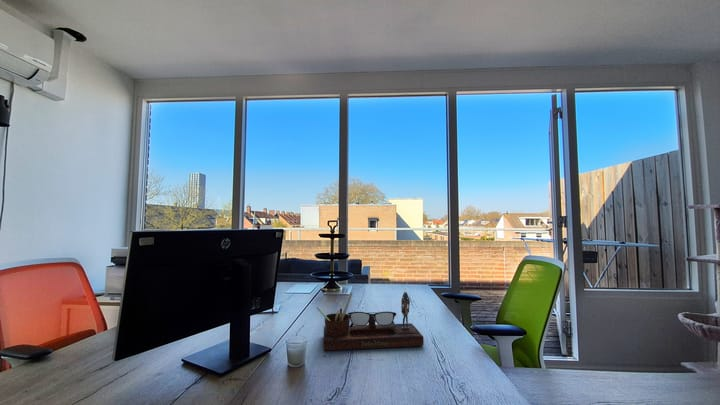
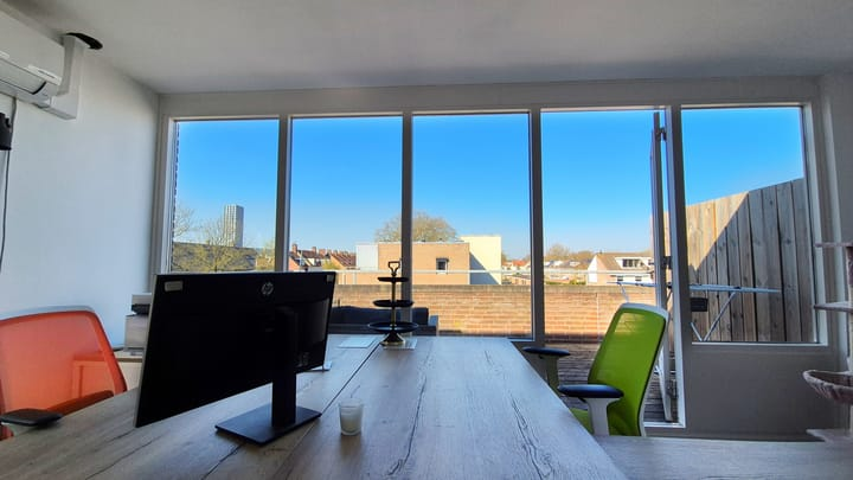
- desk organizer [315,291,425,352]
